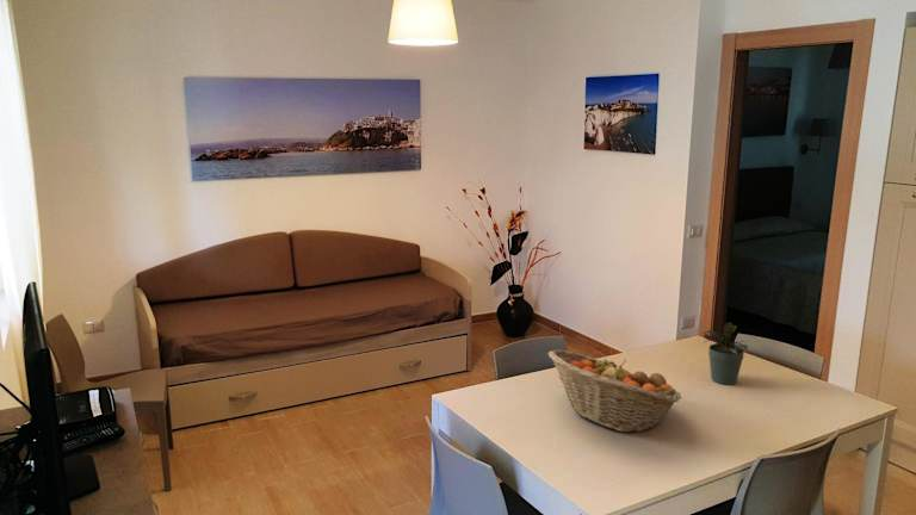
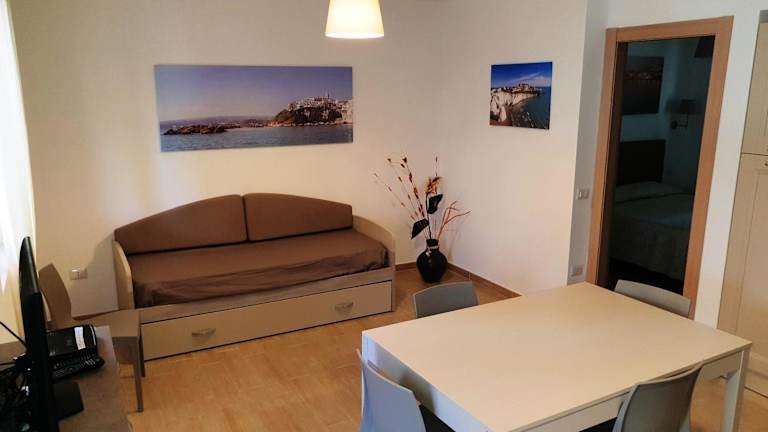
- potted plant [701,322,749,385]
- fruit basket [546,349,683,433]
